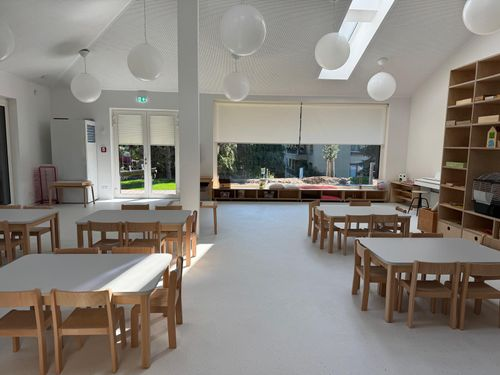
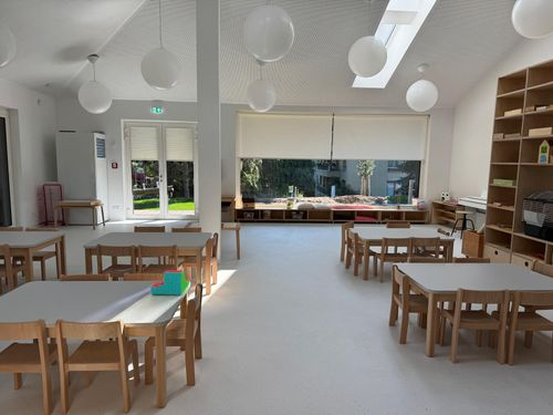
+ toy blocks [149,269,190,295]
